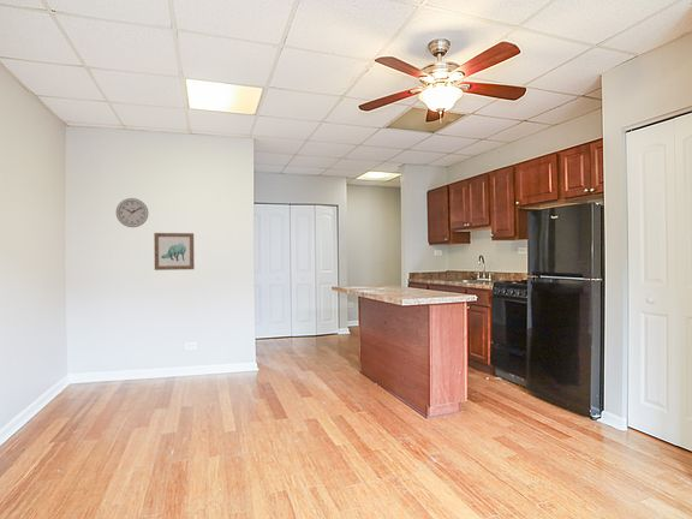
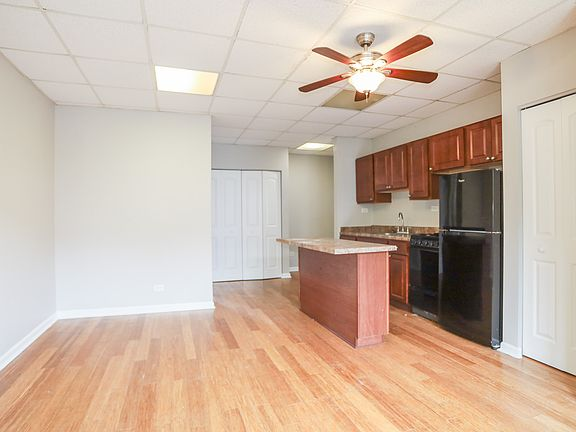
- wall clock [115,197,150,228]
- wall art [153,232,196,272]
